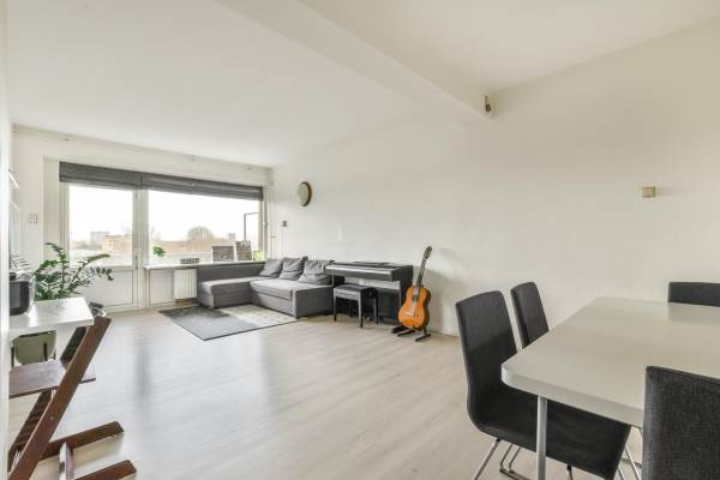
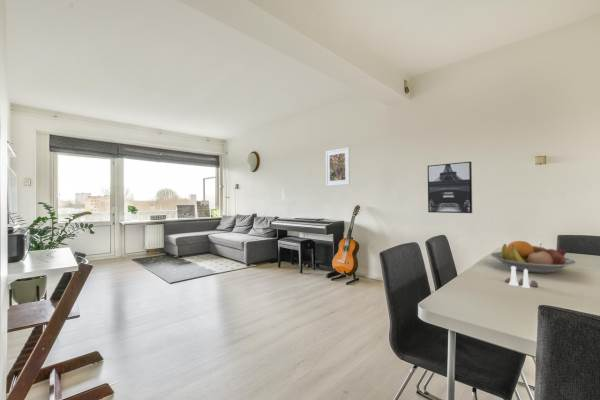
+ wall art [427,161,473,214]
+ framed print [325,146,351,187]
+ salt and pepper shaker set [504,266,539,289]
+ fruit bowl [490,240,577,274]
